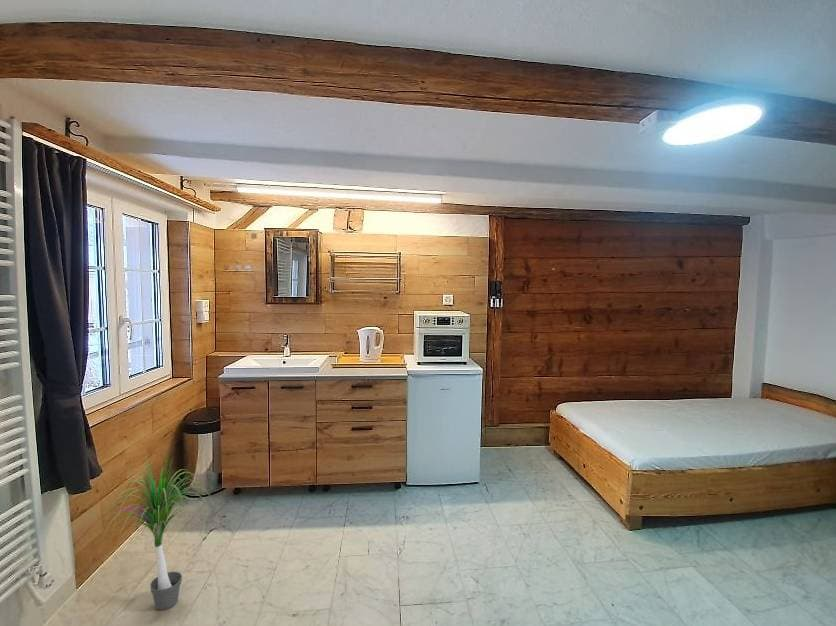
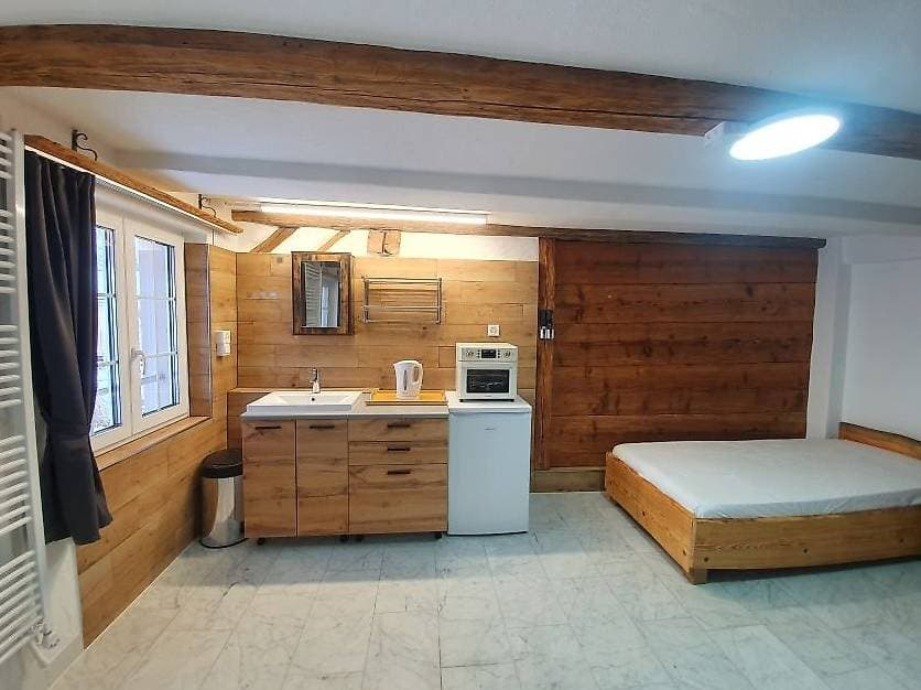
- potted plant [92,454,217,611]
